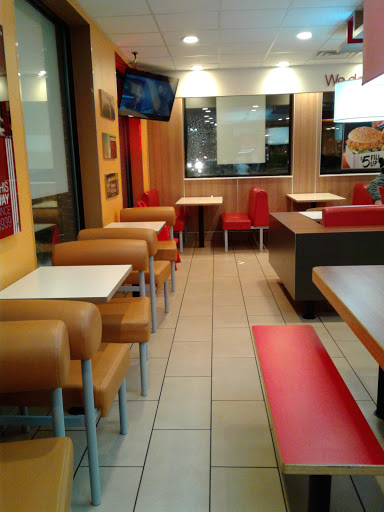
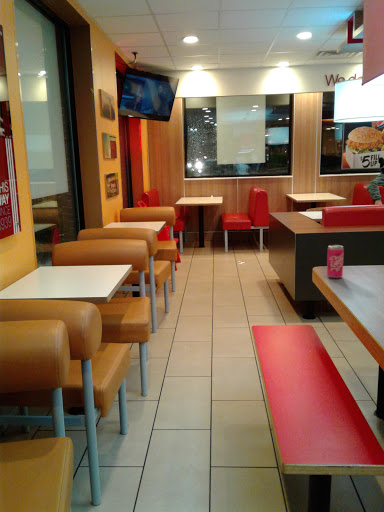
+ beverage can [326,244,345,279]
